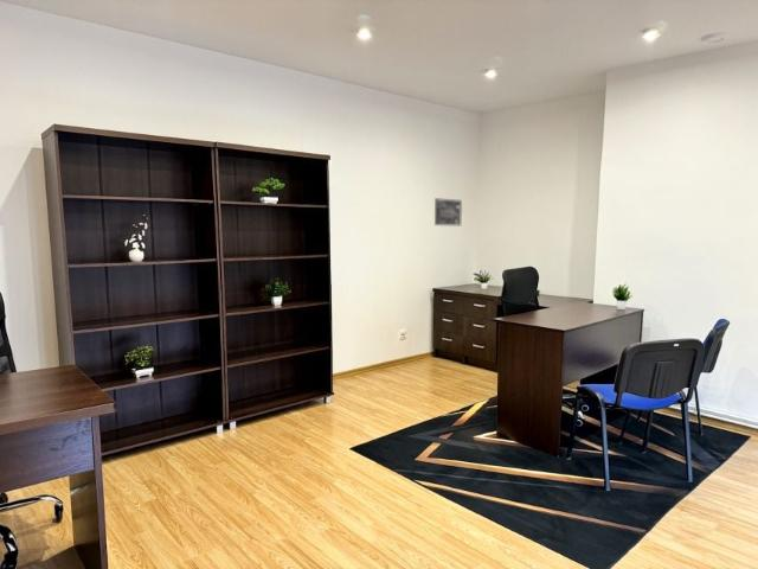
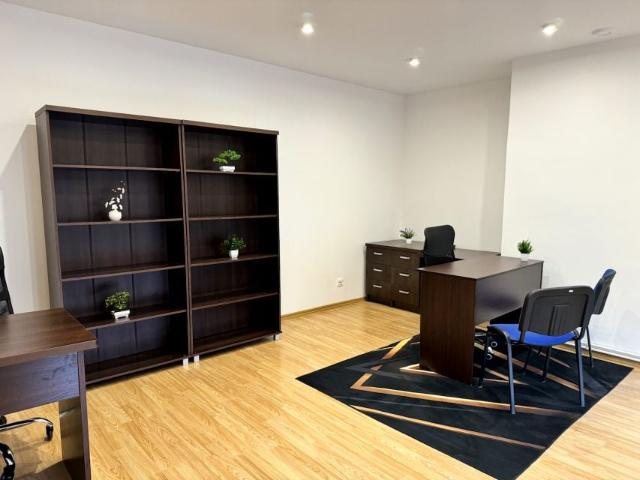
- wall art [433,197,463,226]
